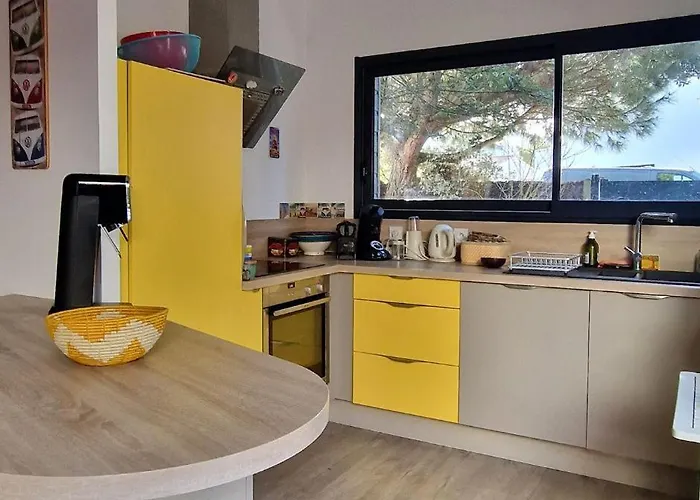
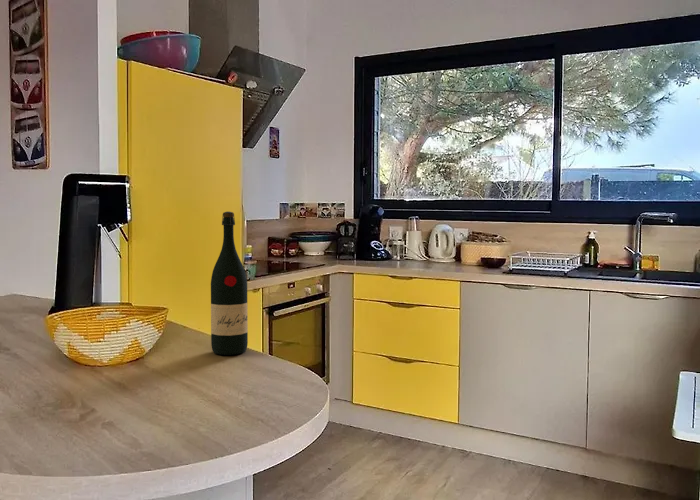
+ wine bottle [210,211,249,356]
